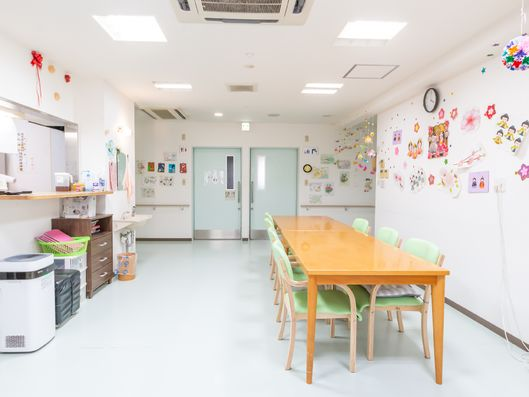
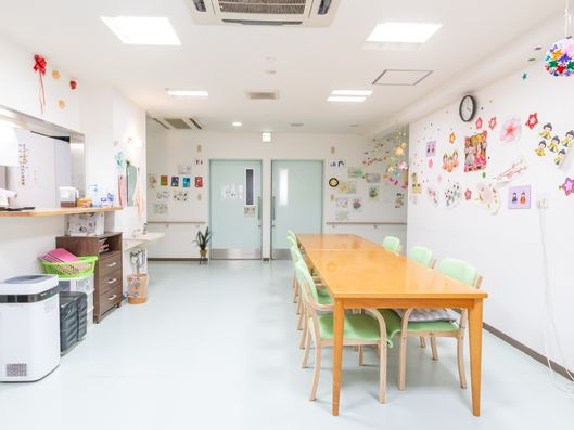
+ house plant [190,225,215,265]
